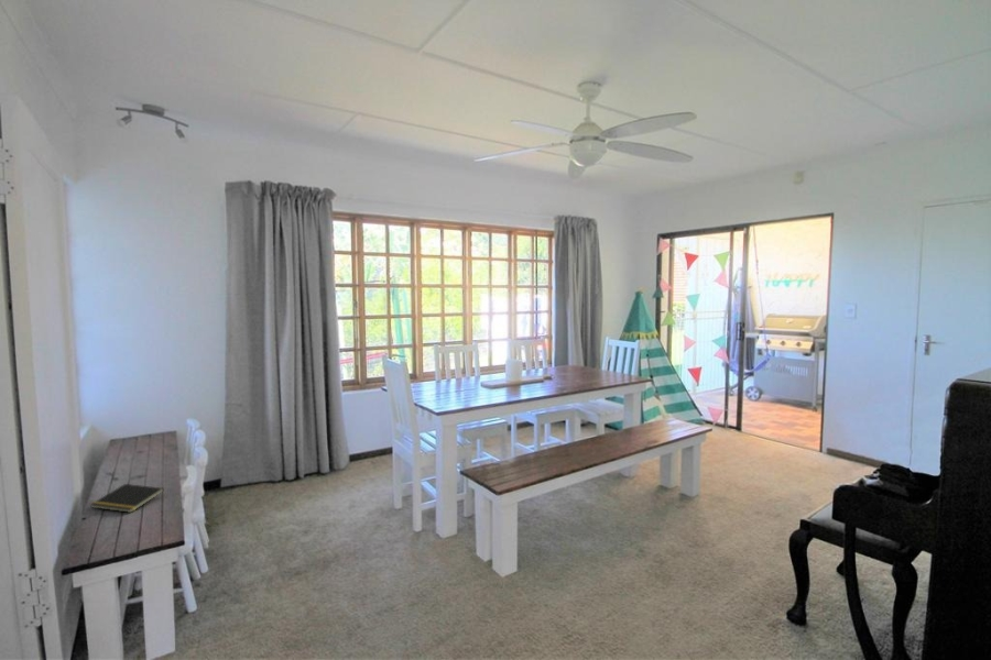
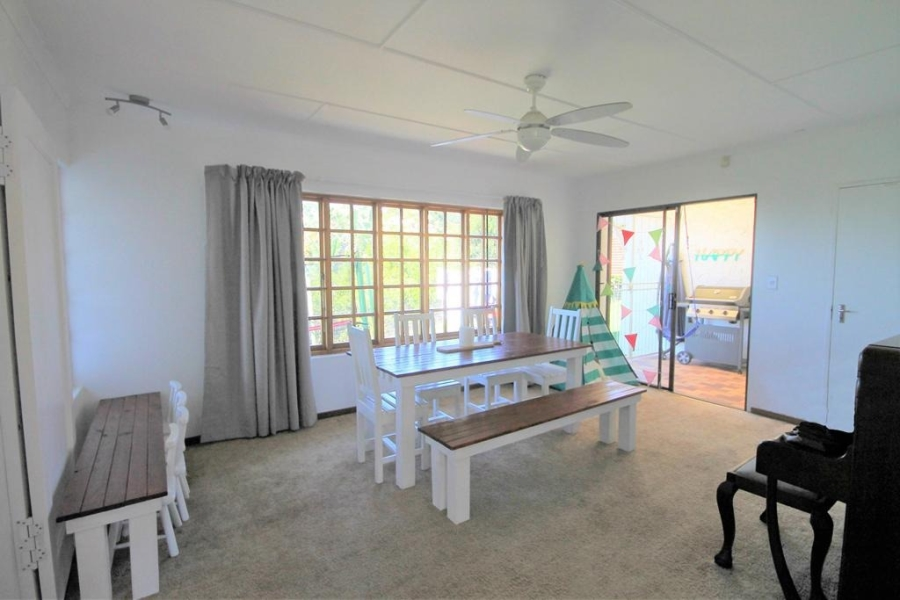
- notepad [89,483,165,514]
